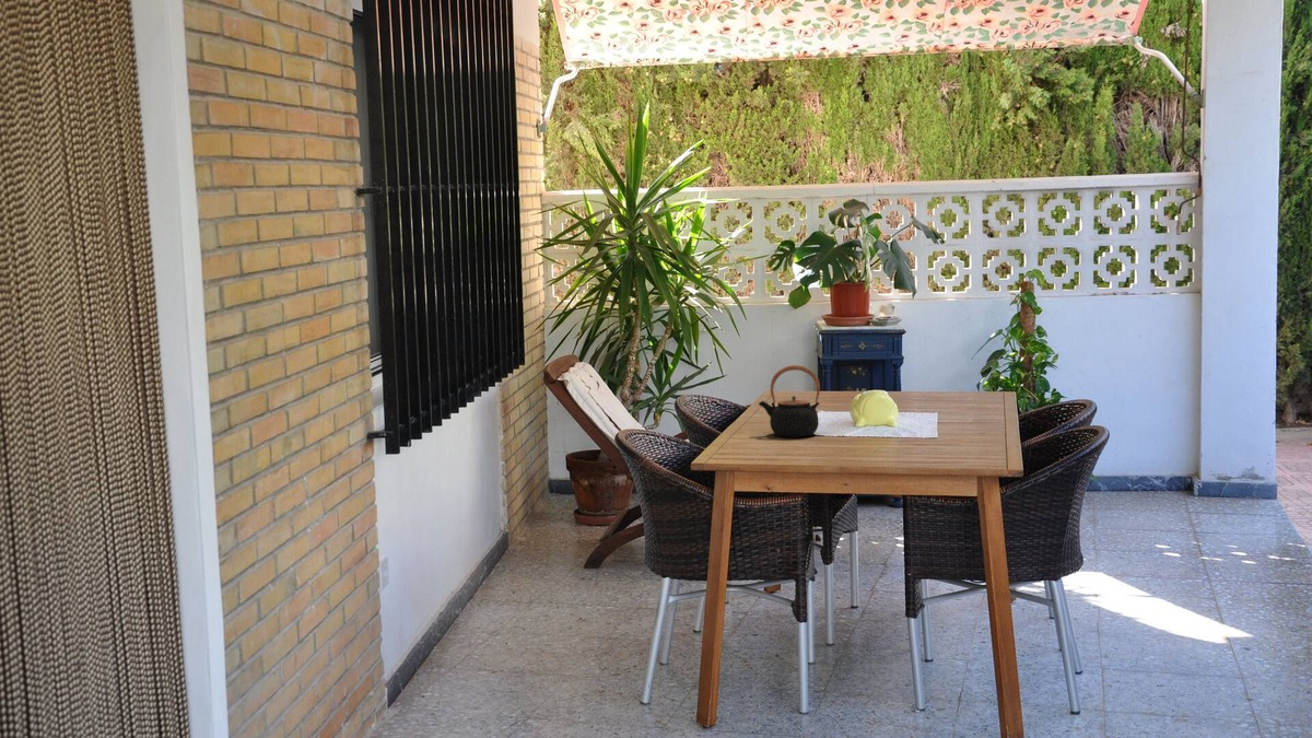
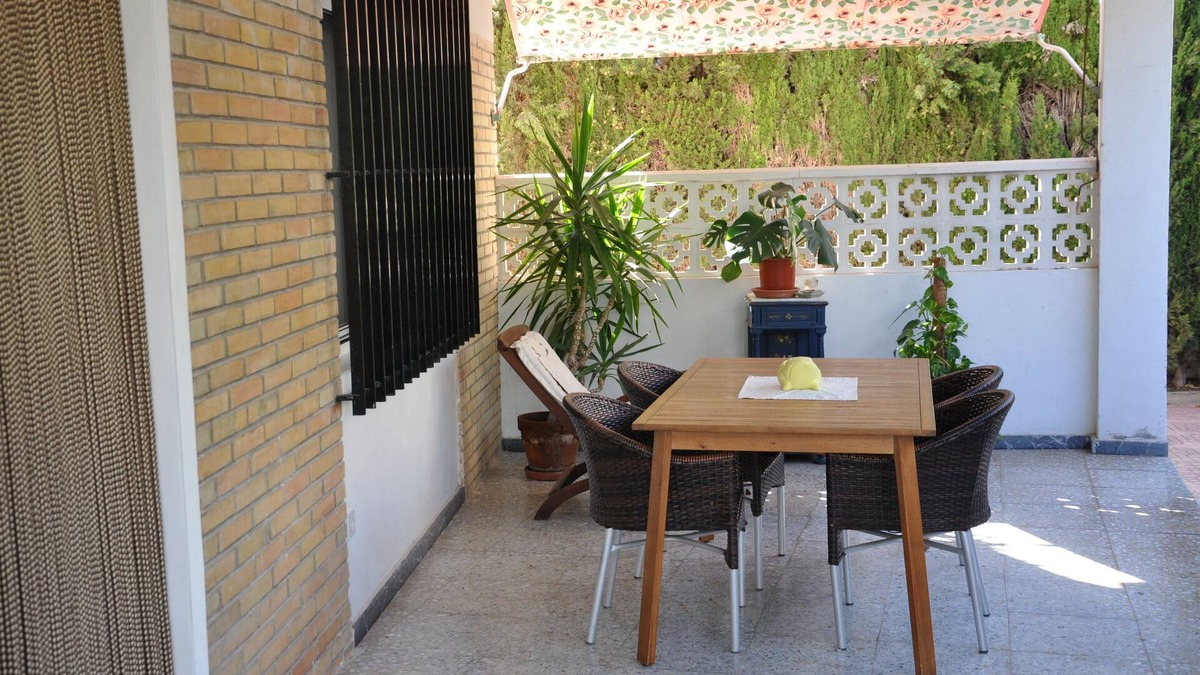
- teapot [758,364,821,438]
